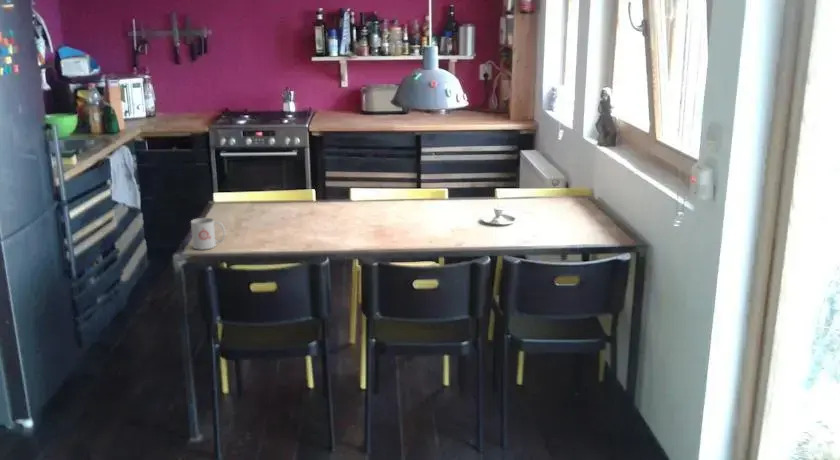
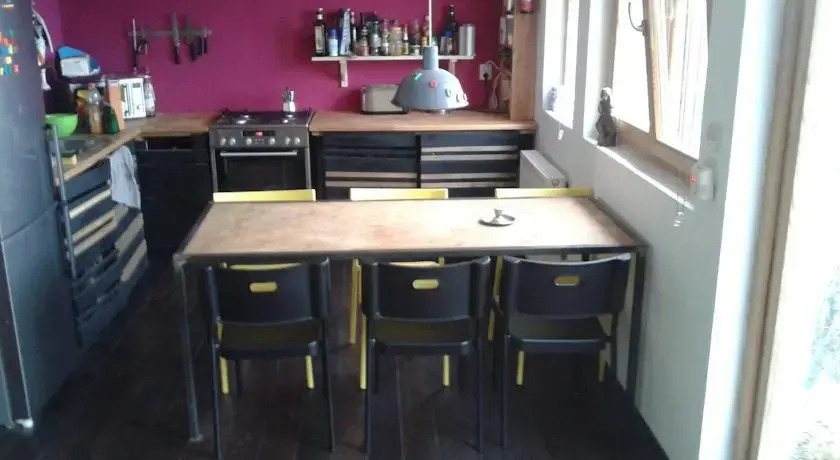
- mug [190,217,226,251]
